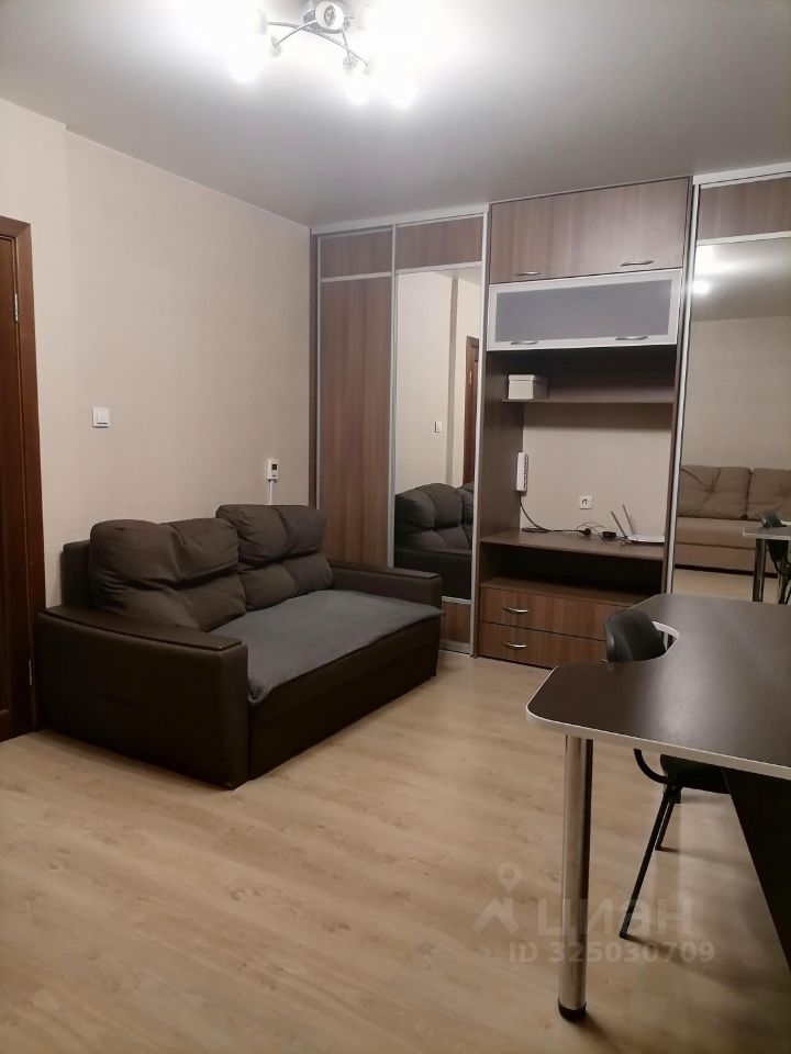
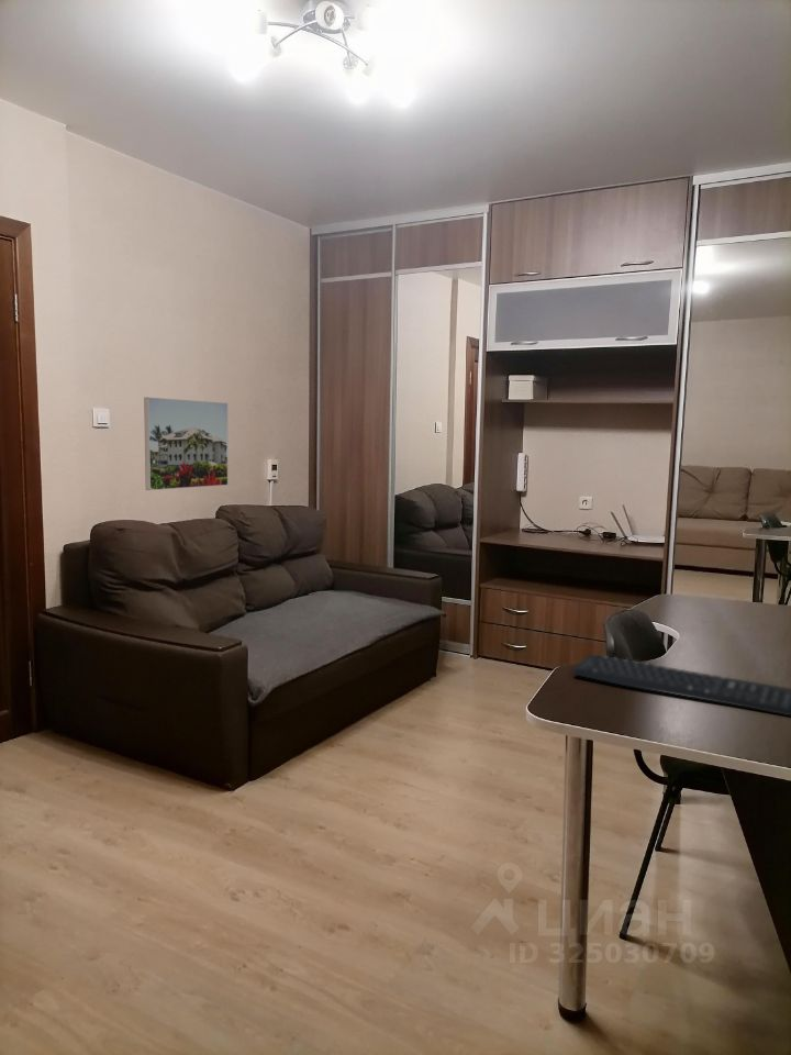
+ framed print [143,397,230,491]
+ keyboard [571,653,791,718]
